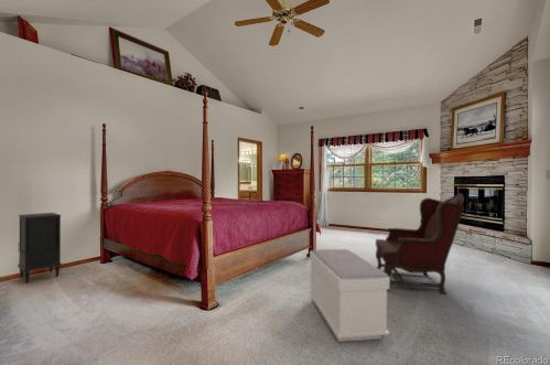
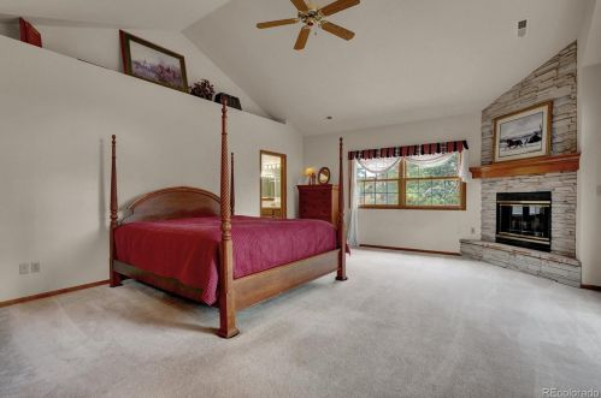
- bench [309,248,390,343]
- armchair [375,192,465,296]
- nightstand [17,212,63,285]
